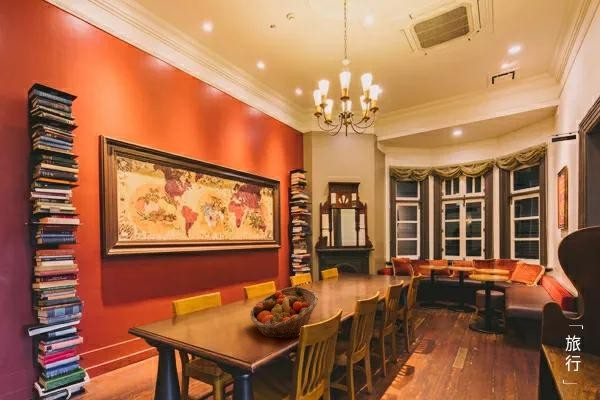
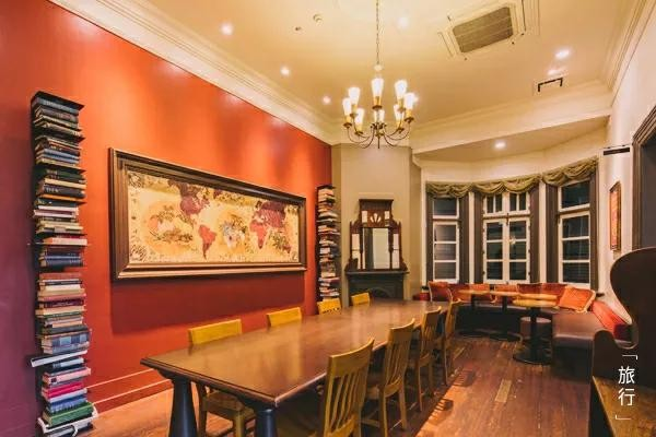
- fruit basket [249,286,320,339]
